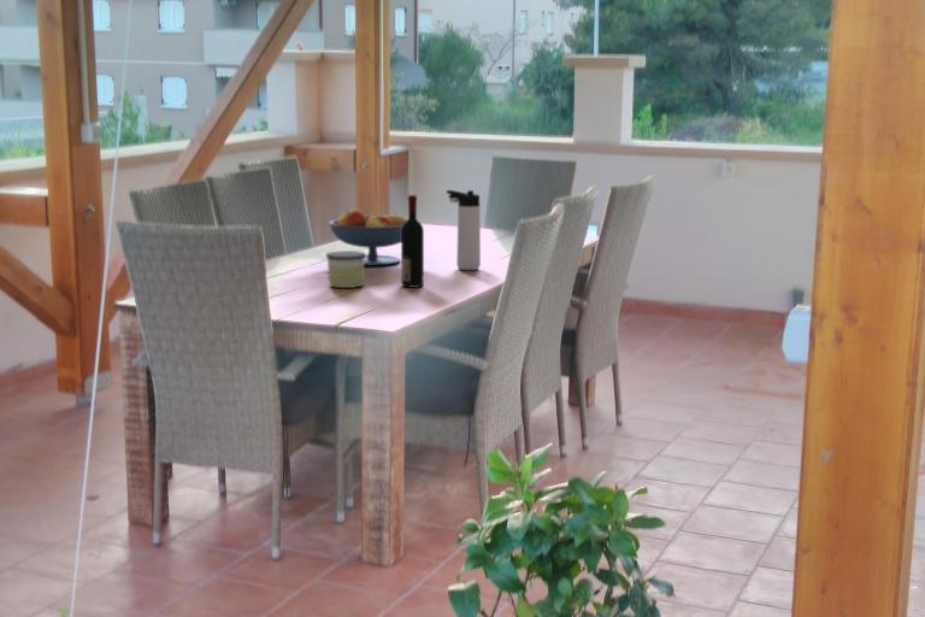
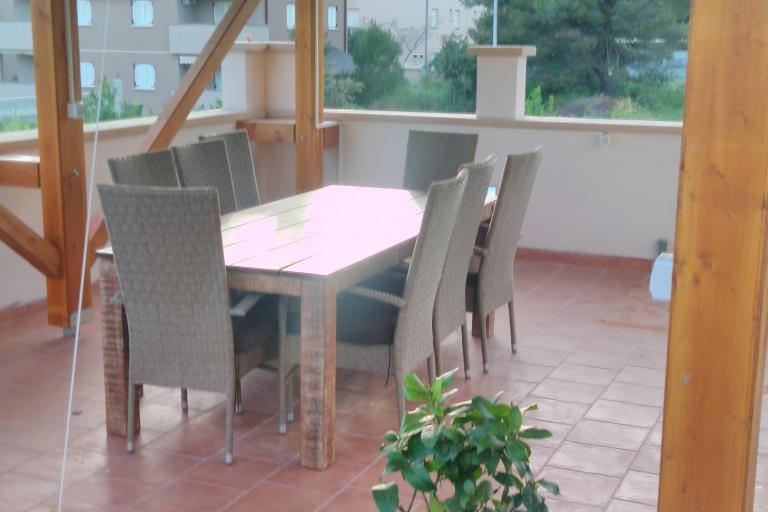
- alcohol [400,194,425,288]
- thermos bottle [446,189,482,271]
- fruit bowl [328,208,408,266]
- candle [325,249,367,289]
